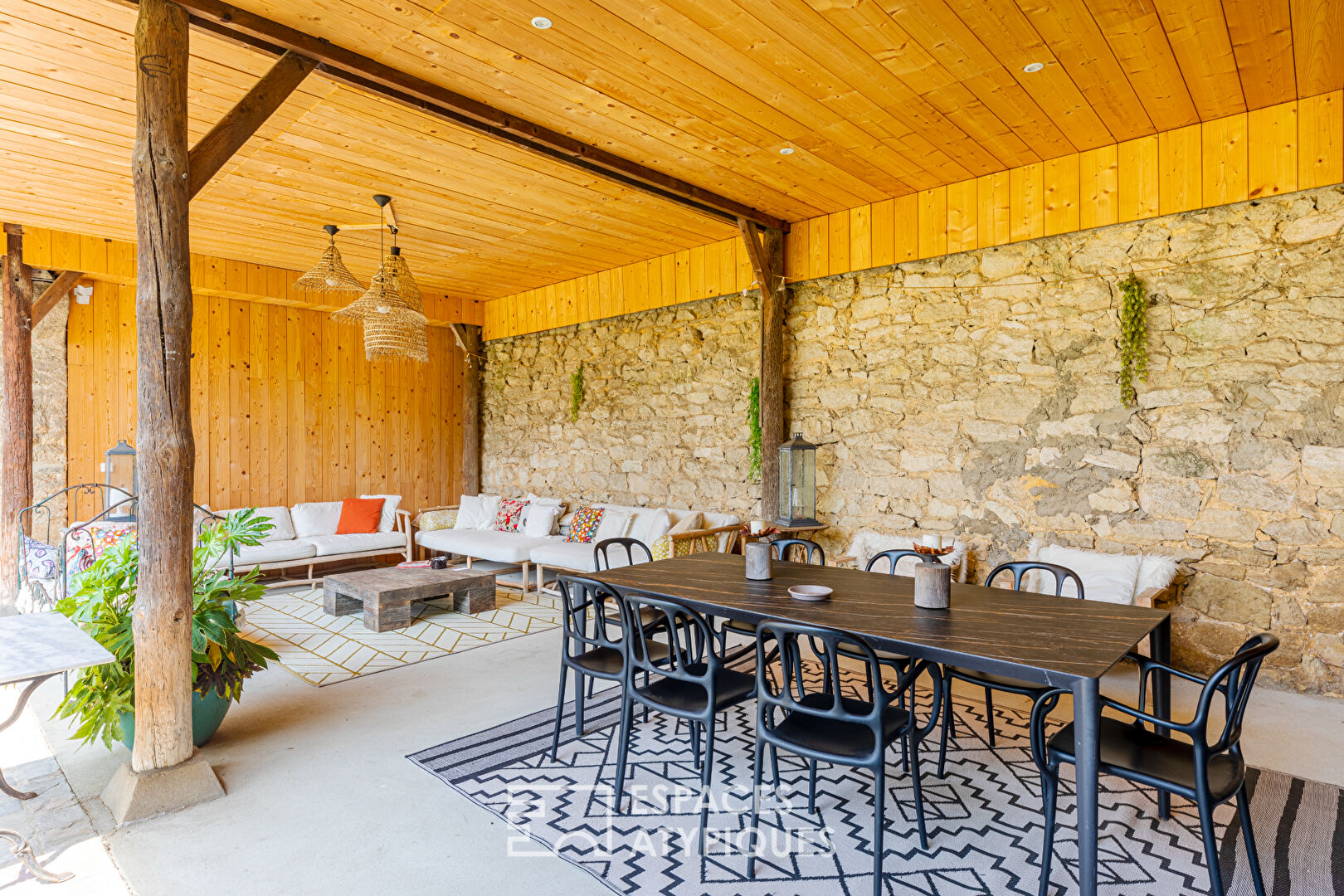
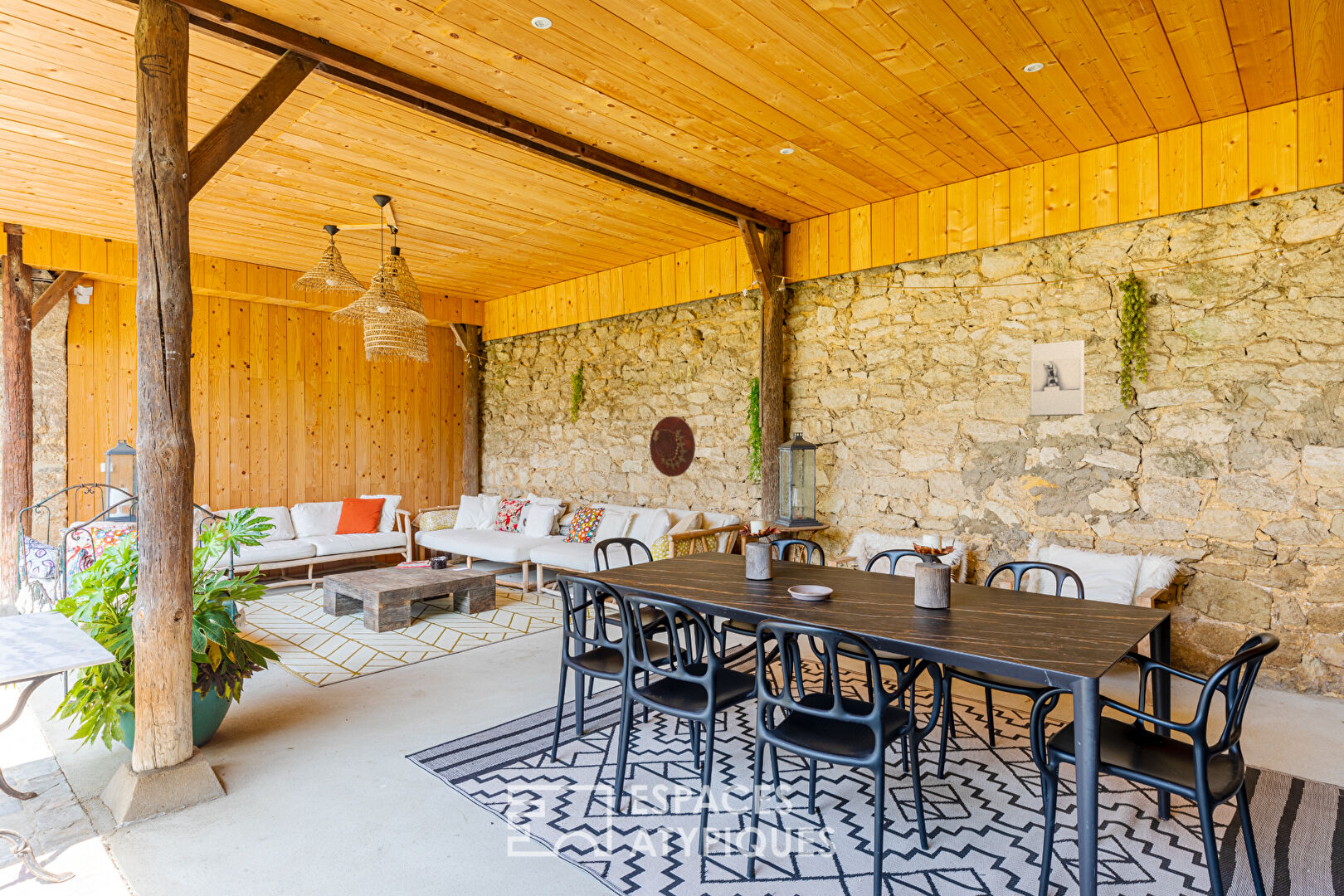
+ wall sculpture [1030,339,1085,417]
+ decorative platter [649,416,696,478]
